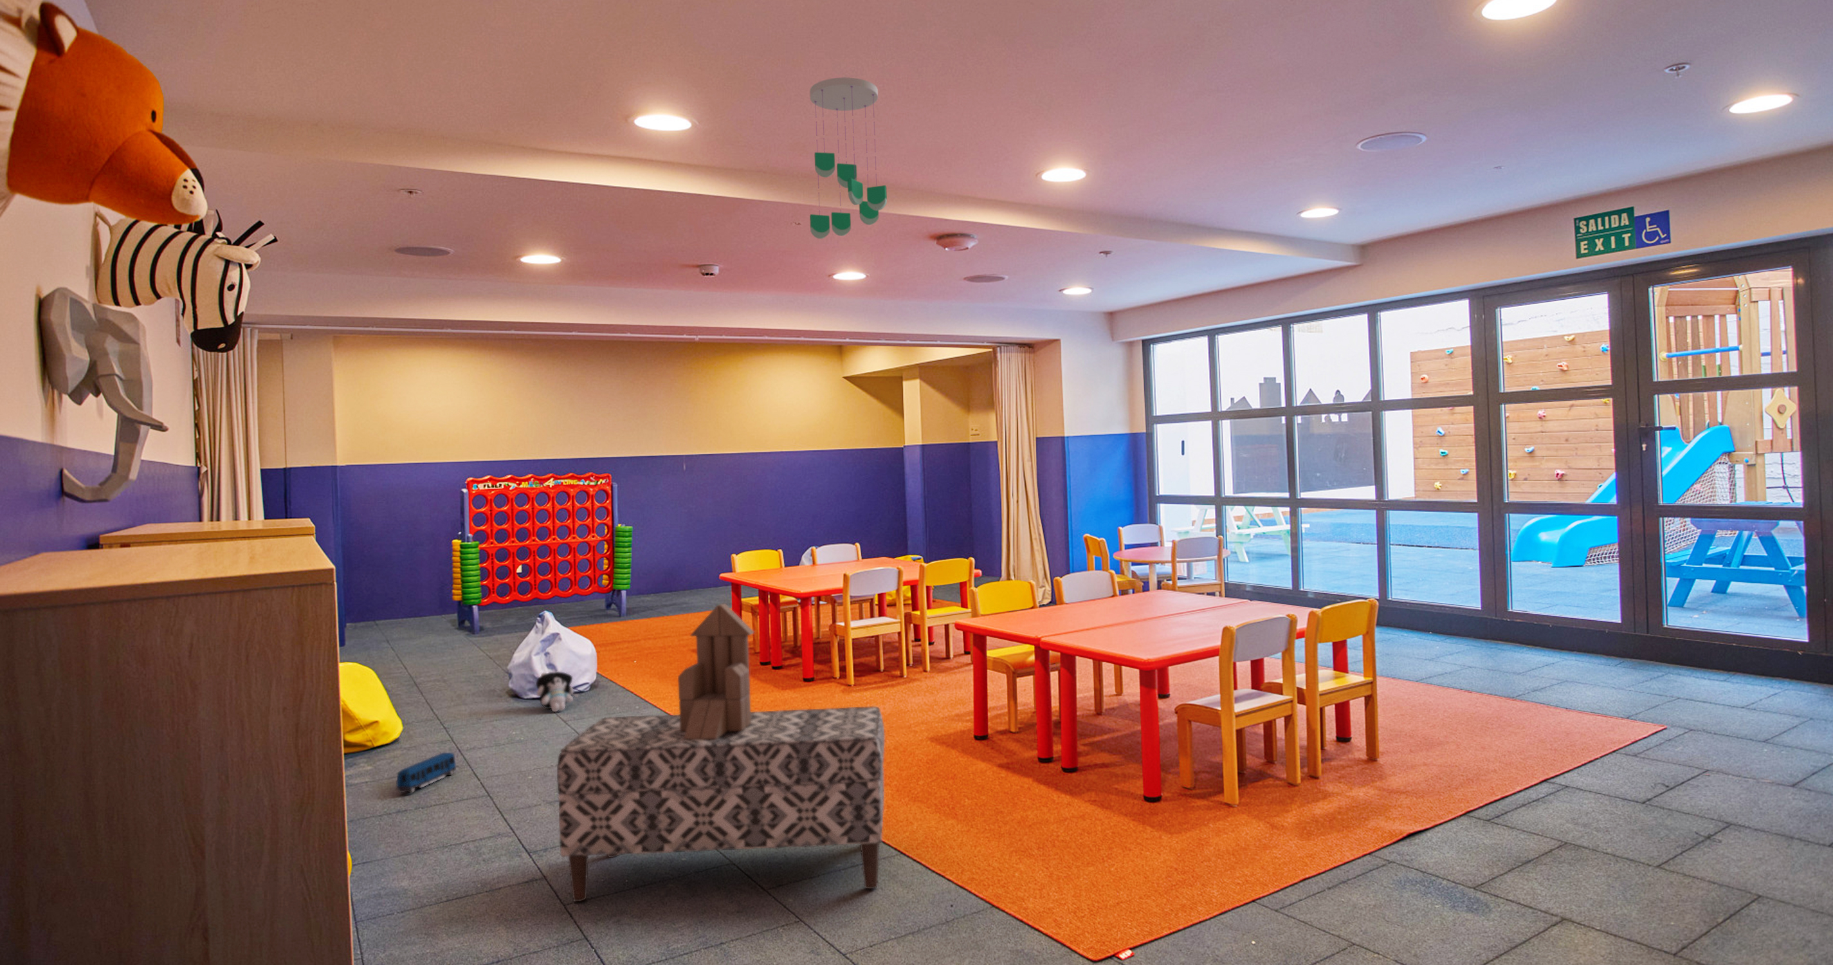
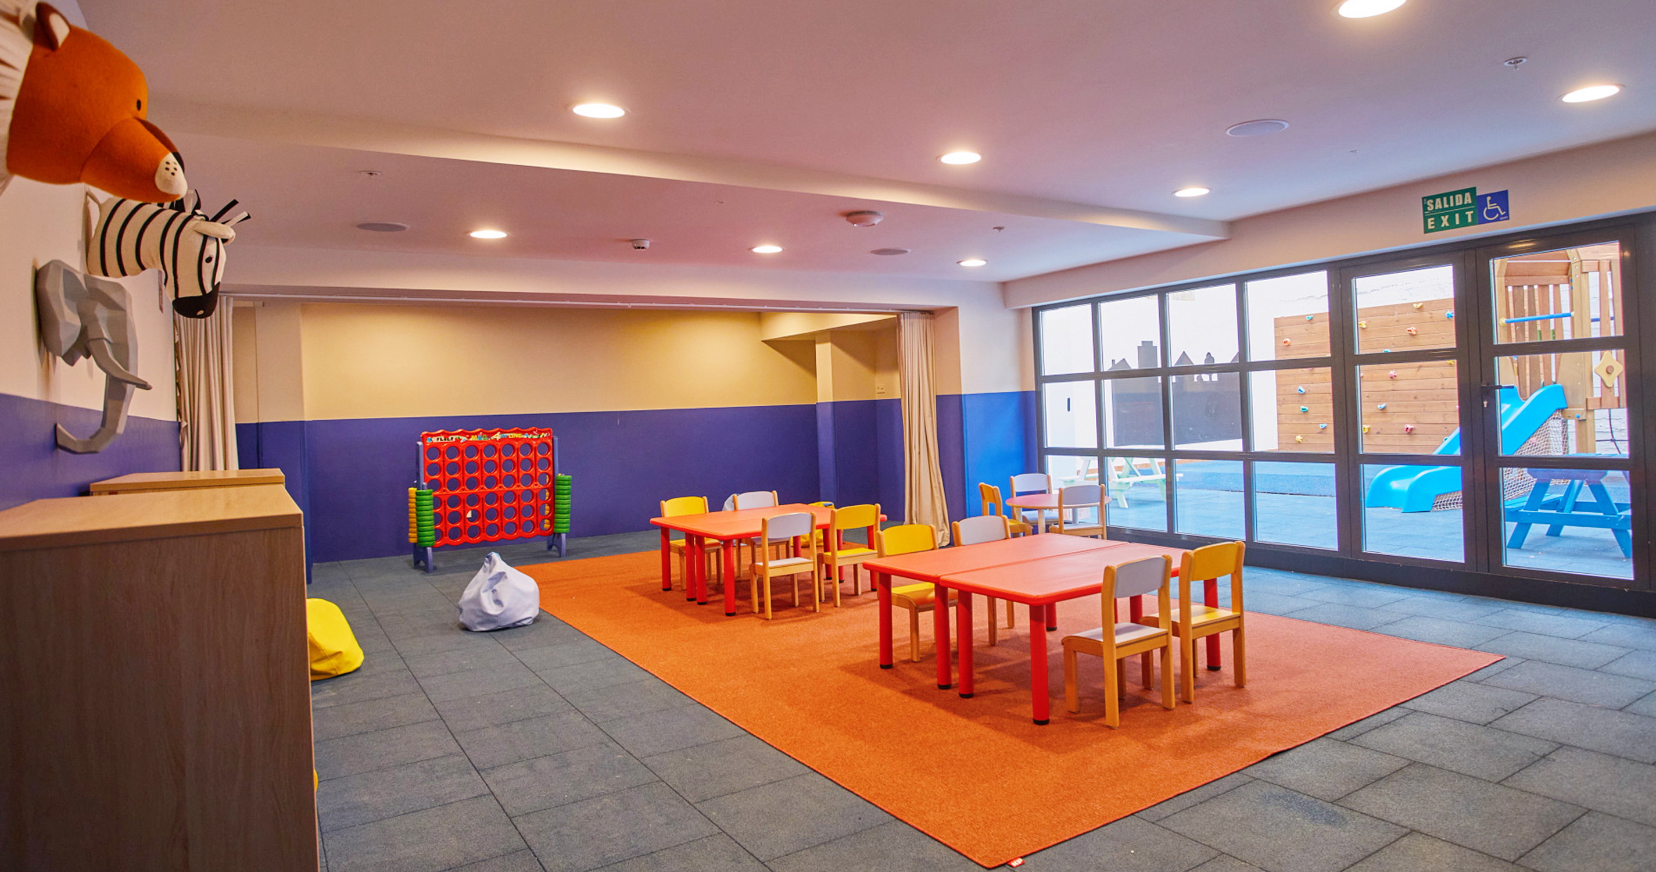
- ceiling mobile [809,76,887,239]
- bench [556,706,885,902]
- plush toy [535,670,579,712]
- toy train [395,752,457,794]
- toy blocks [678,603,755,740]
